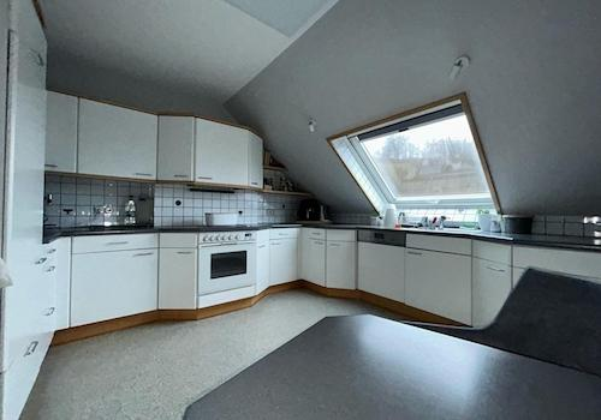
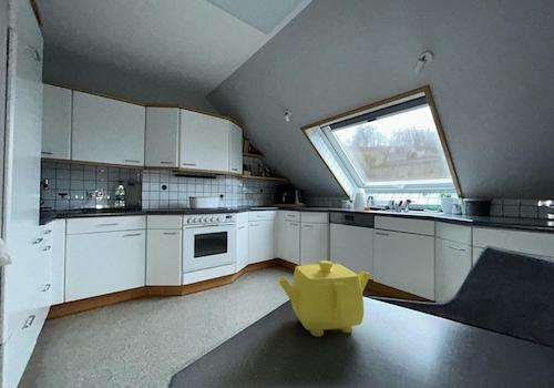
+ teapot [277,259,371,337]
